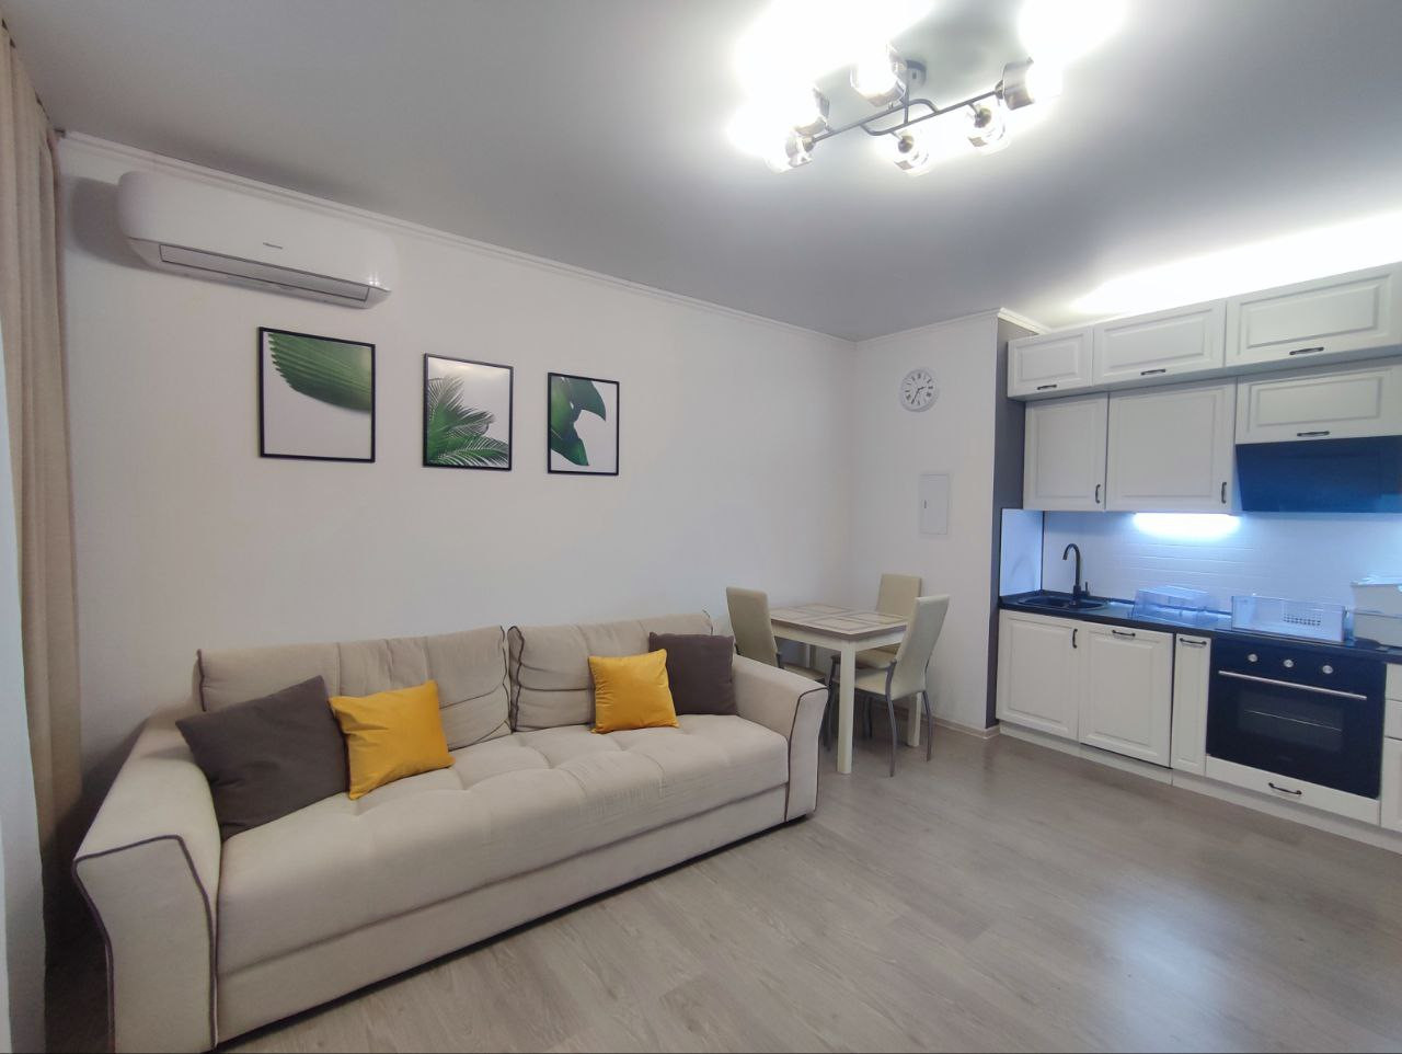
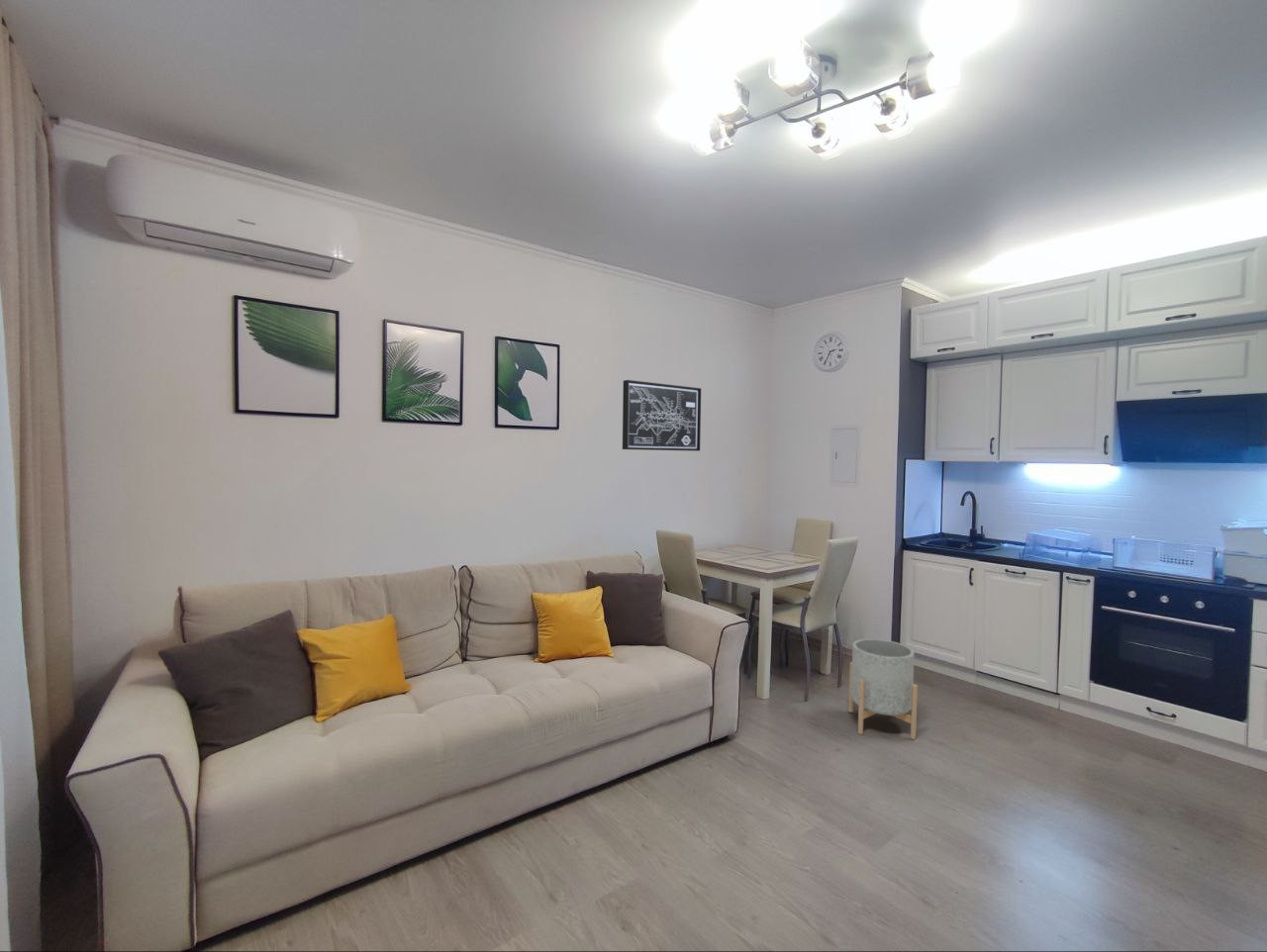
+ planter [847,638,919,740]
+ wall art [622,379,702,452]
